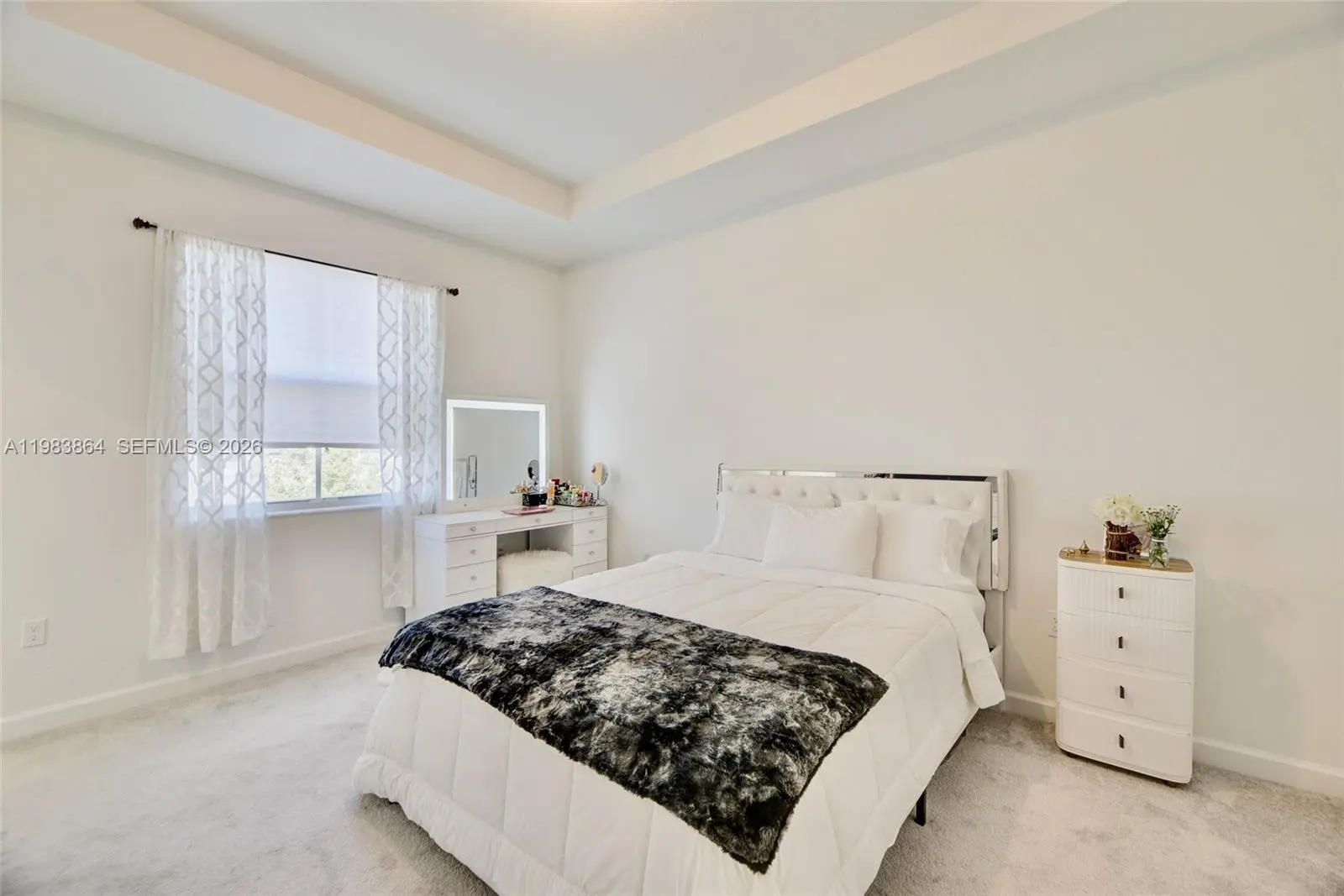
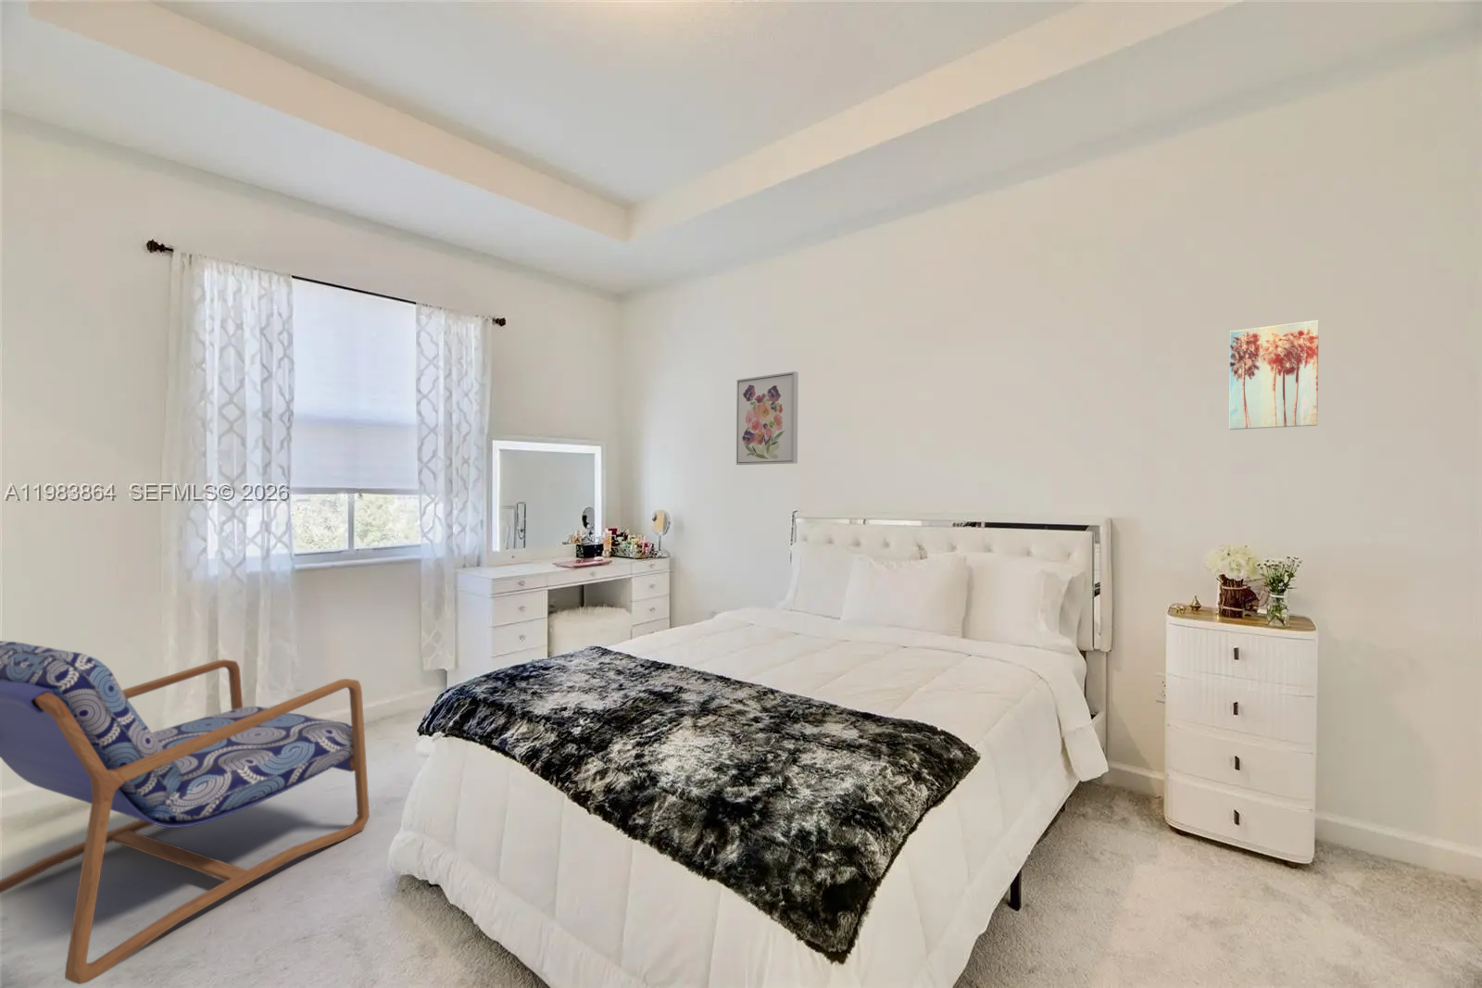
+ wall art [735,370,799,465]
+ armchair [0,640,370,985]
+ wall art [1228,320,1320,430]
